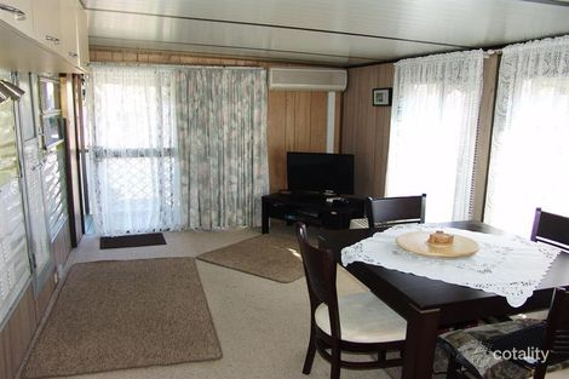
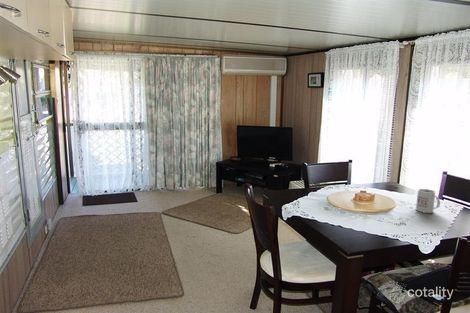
+ mug [415,188,441,214]
